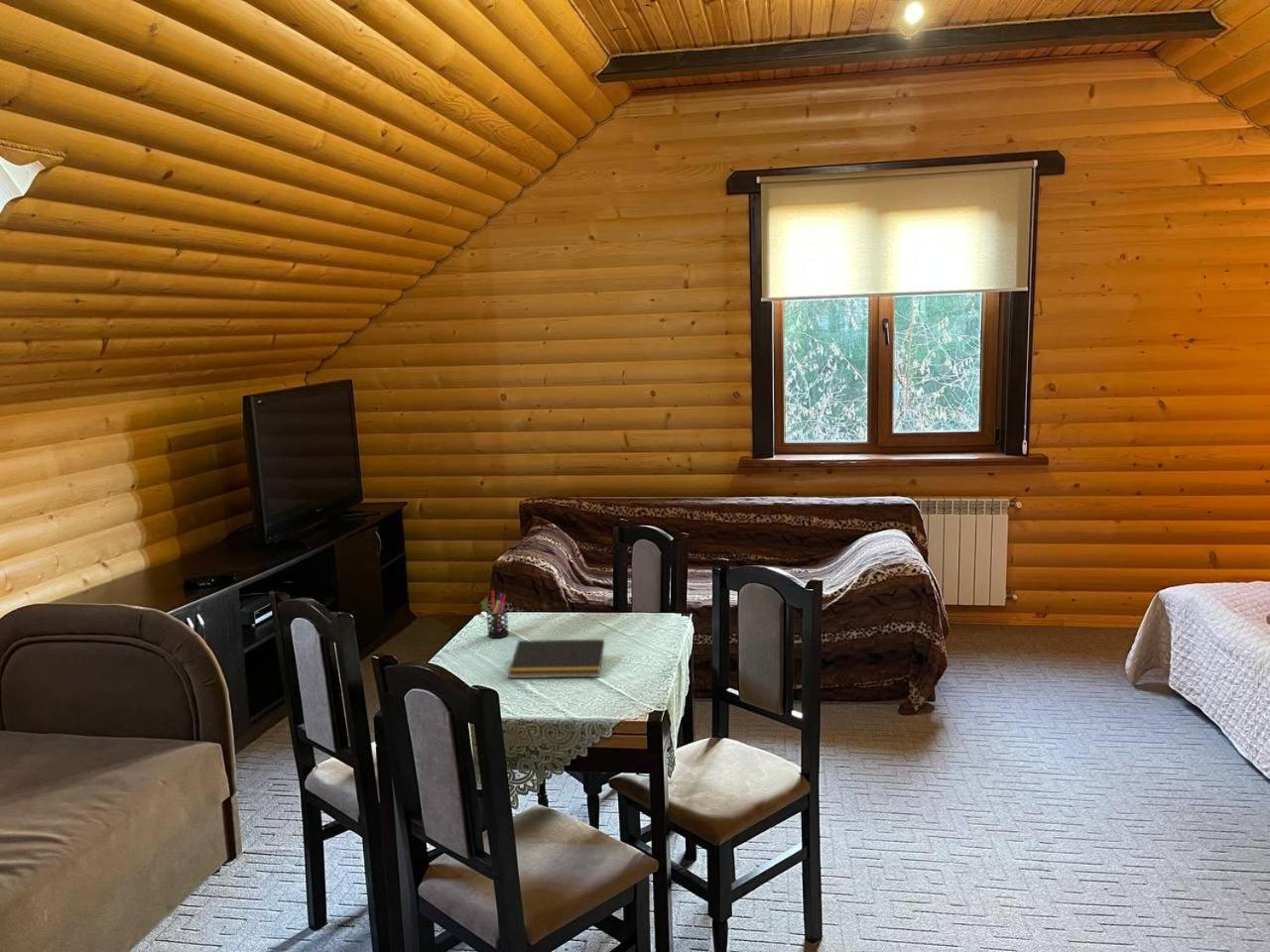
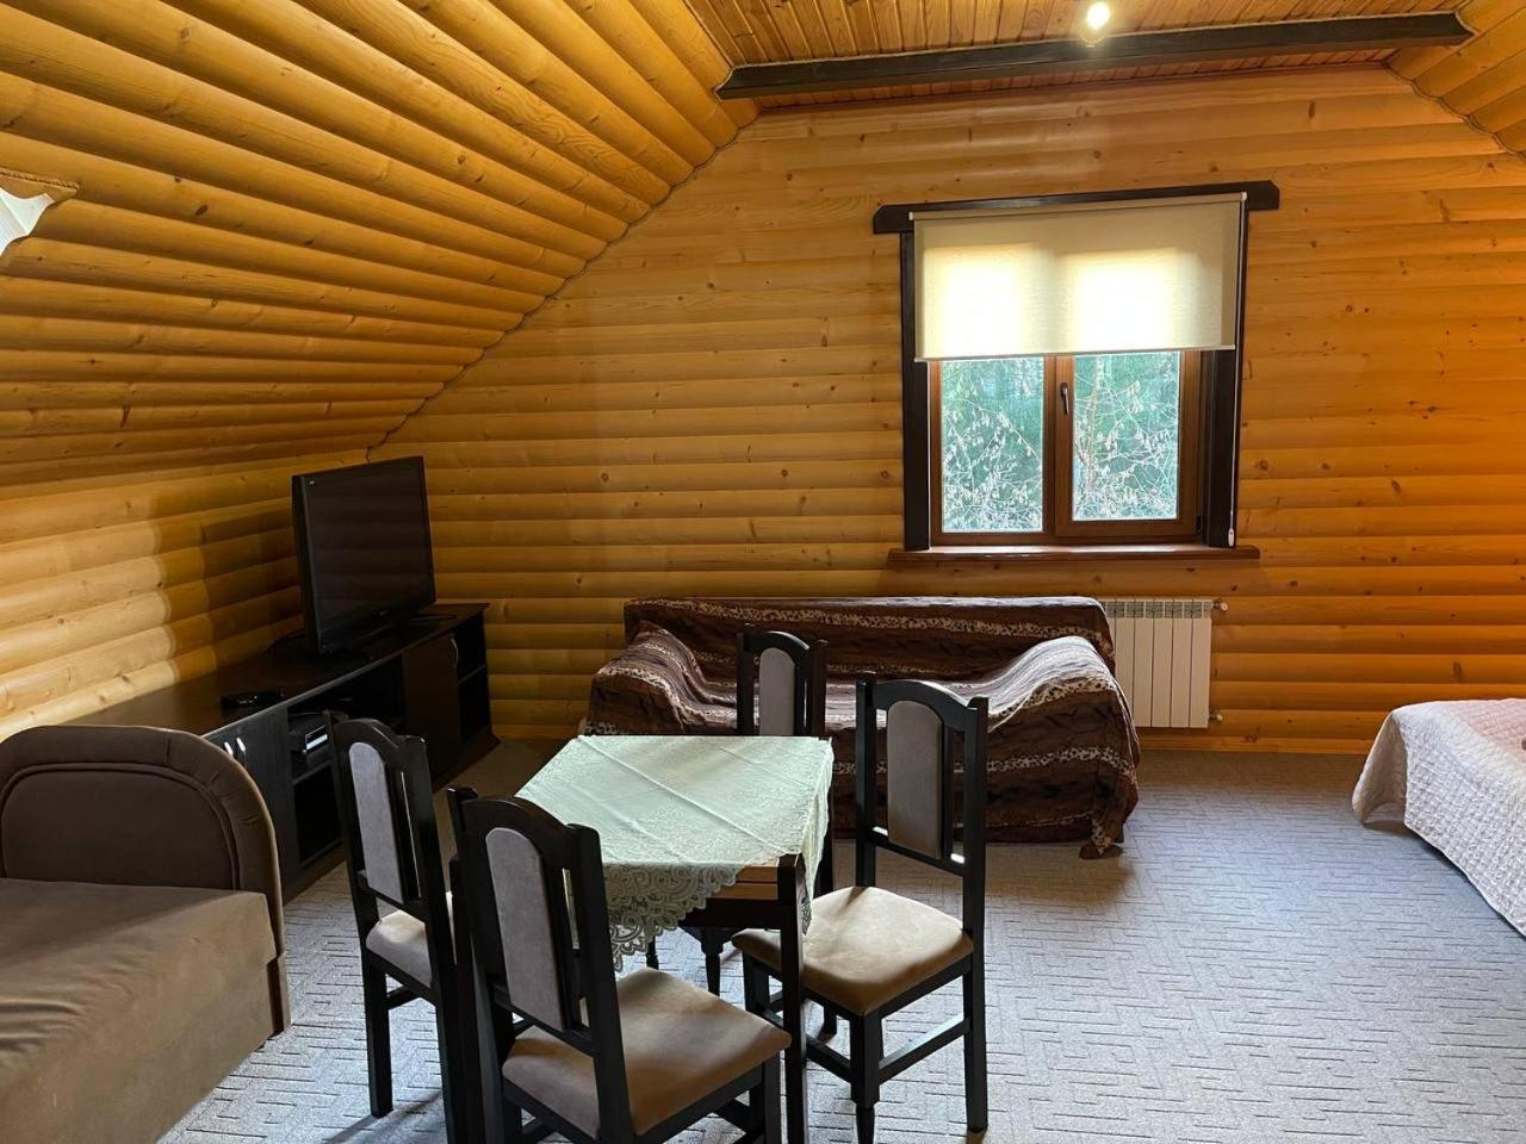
- notepad [507,639,605,679]
- pen holder [479,590,510,639]
